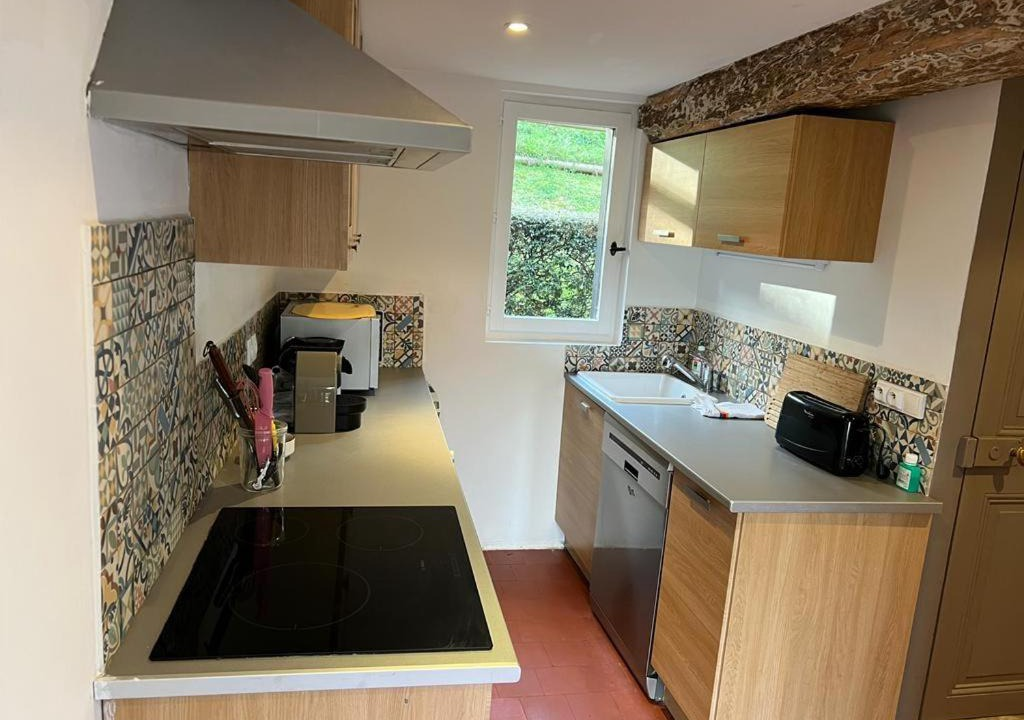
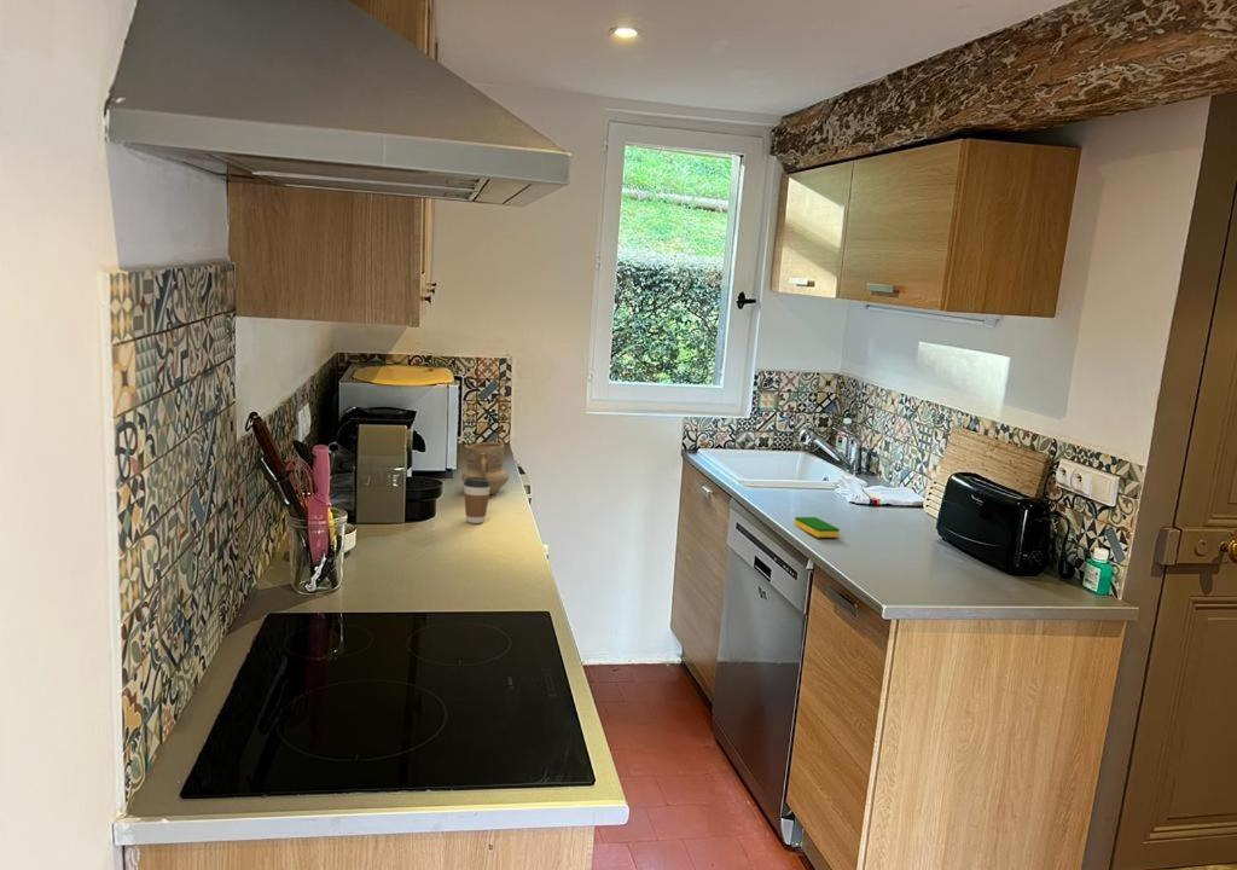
+ dish sponge [794,516,841,539]
+ coffee cup [463,477,490,524]
+ mug [460,441,510,495]
